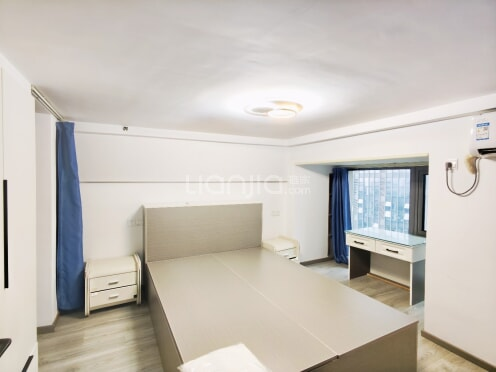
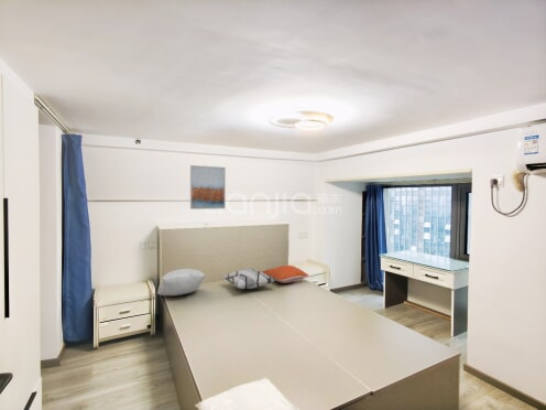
+ decorative pillow [222,267,275,290]
+ wall art [189,164,227,211]
+ pillow [156,268,206,296]
+ pillow [261,265,309,284]
